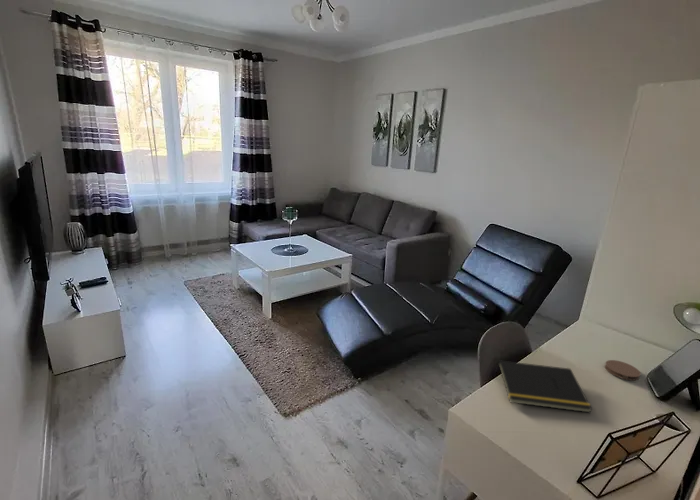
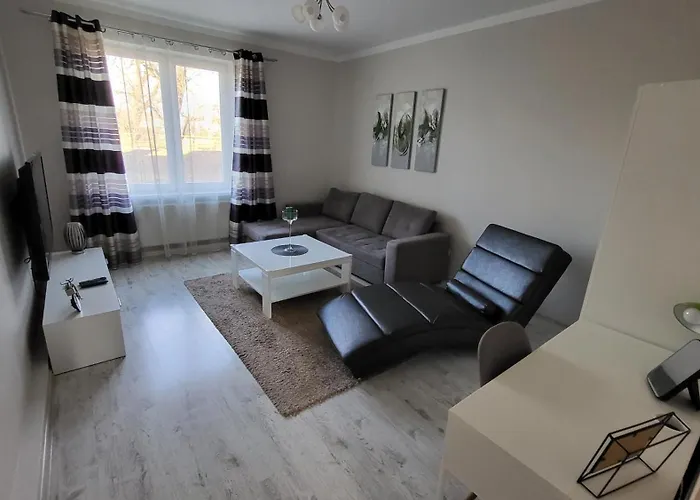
- notepad [494,360,593,414]
- coaster [604,359,642,381]
